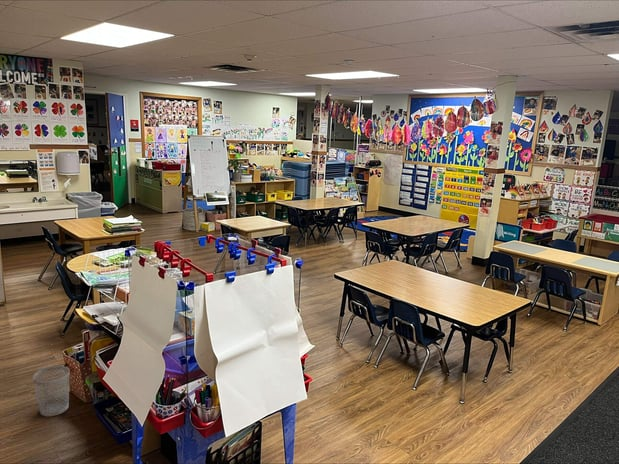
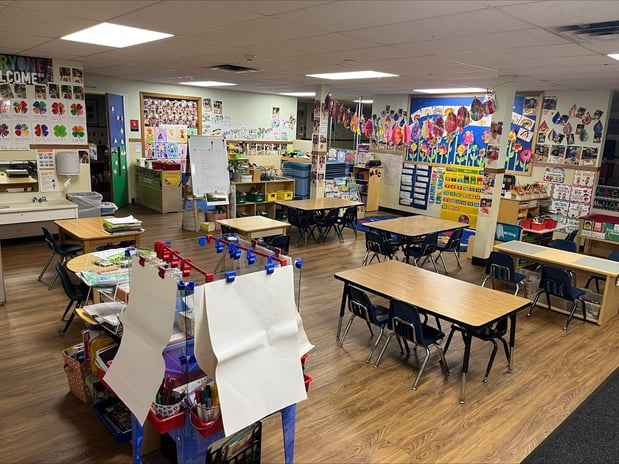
- wastebasket [32,365,70,417]
